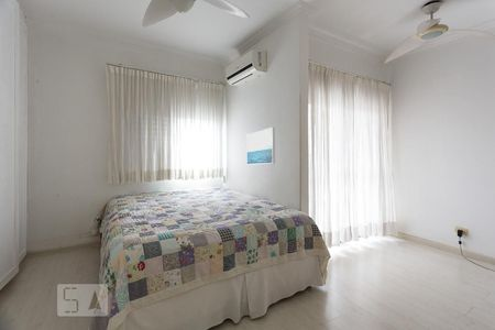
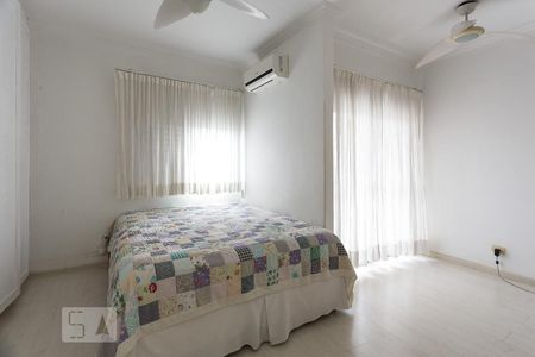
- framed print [245,127,276,166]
